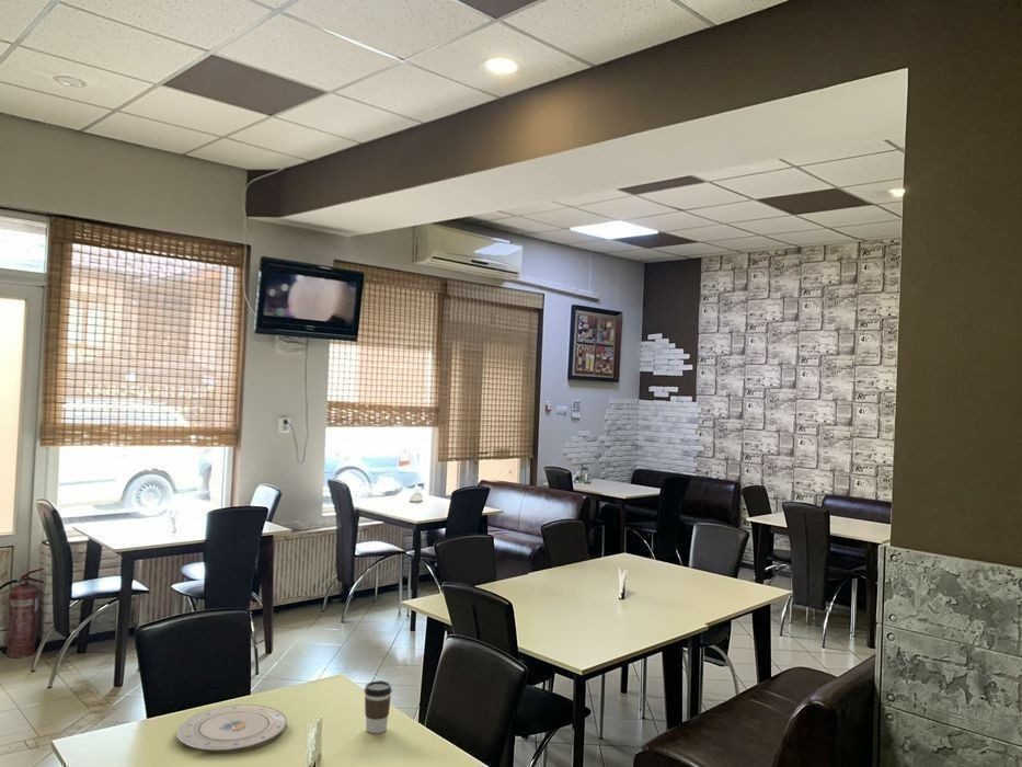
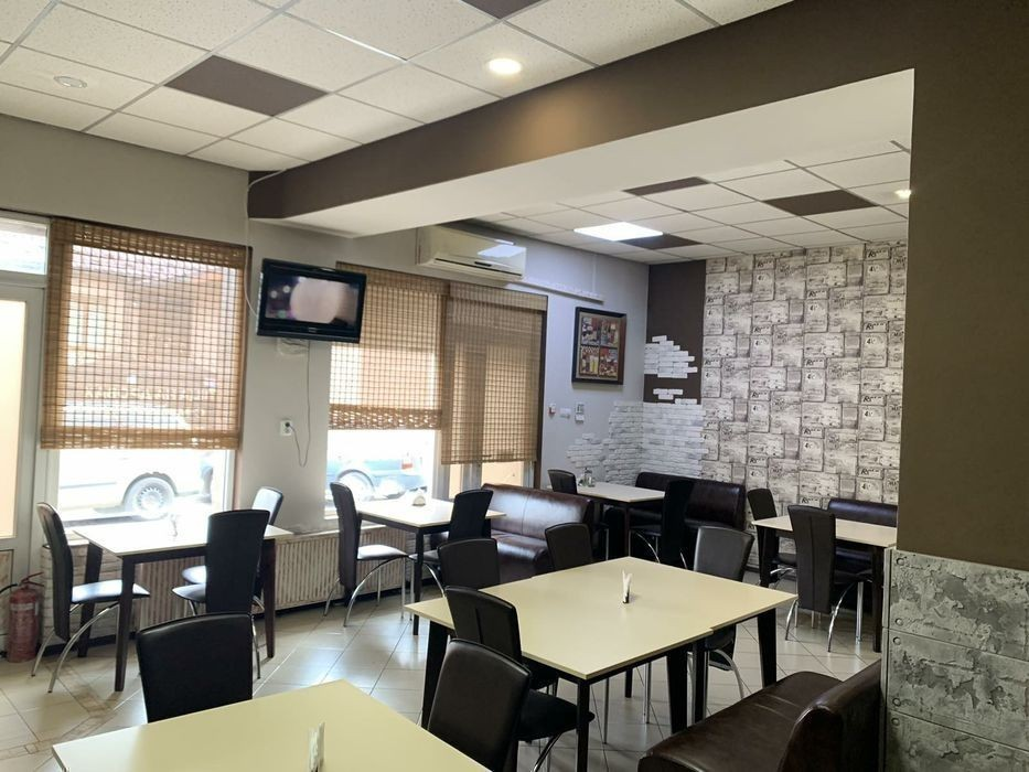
- plate [175,703,288,754]
- coffee cup [364,679,393,734]
